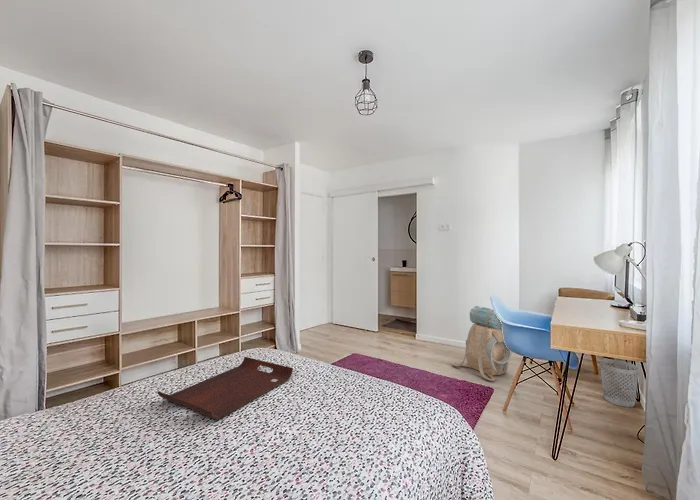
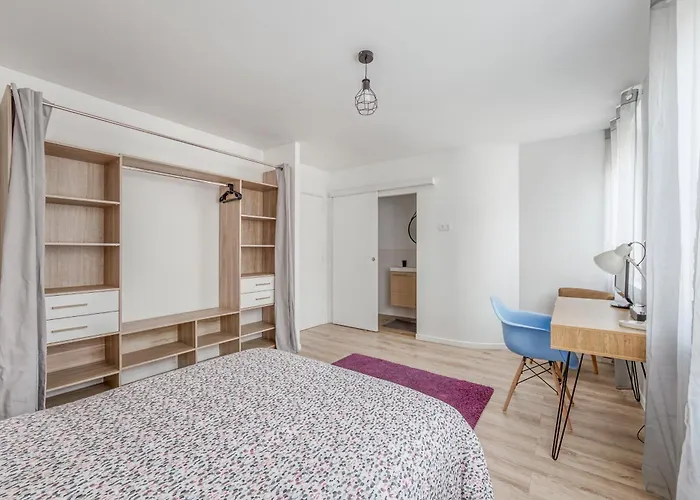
- serving tray [156,356,294,420]
- wastebasket [599,358,640,408]
- backpack [450,305,513,382]
